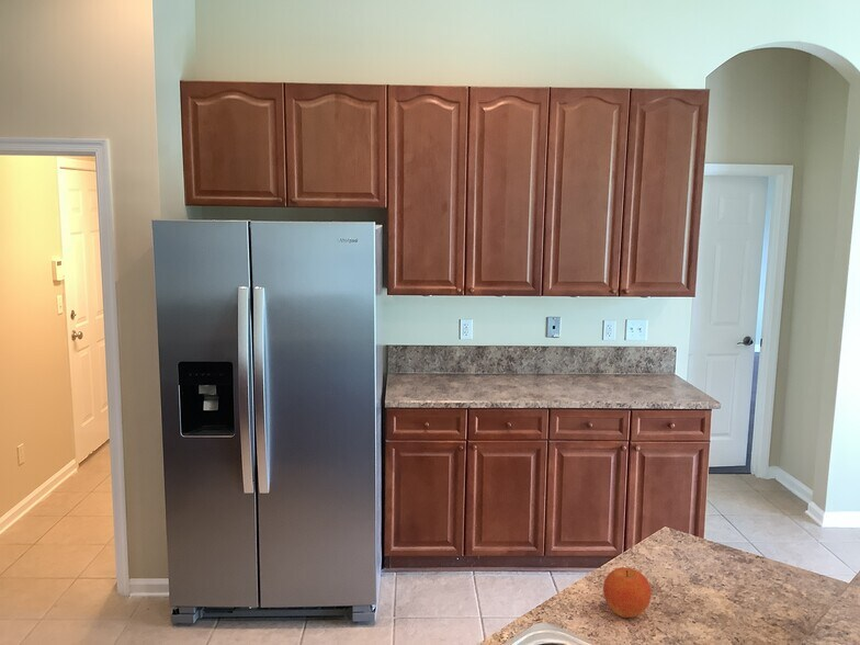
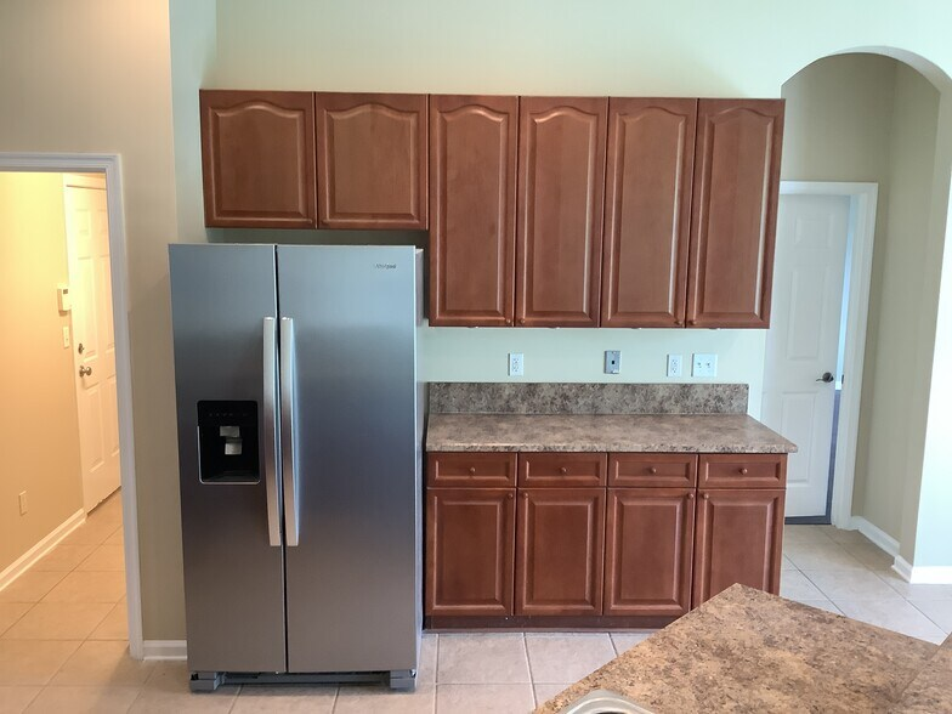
- fruit [602,566,653,619]
